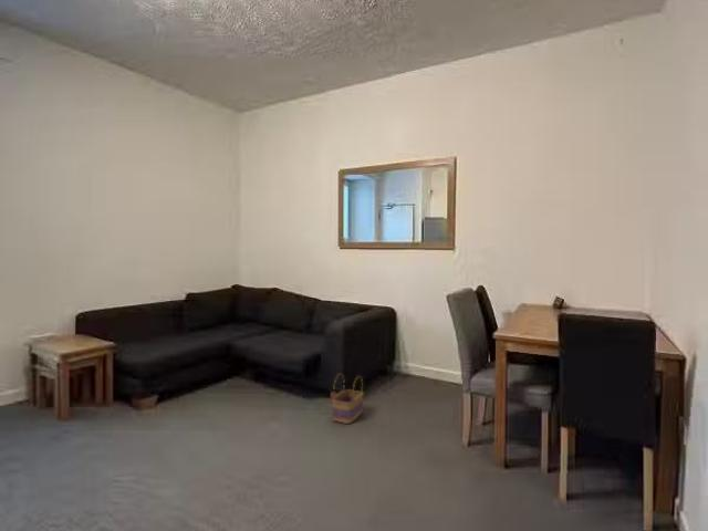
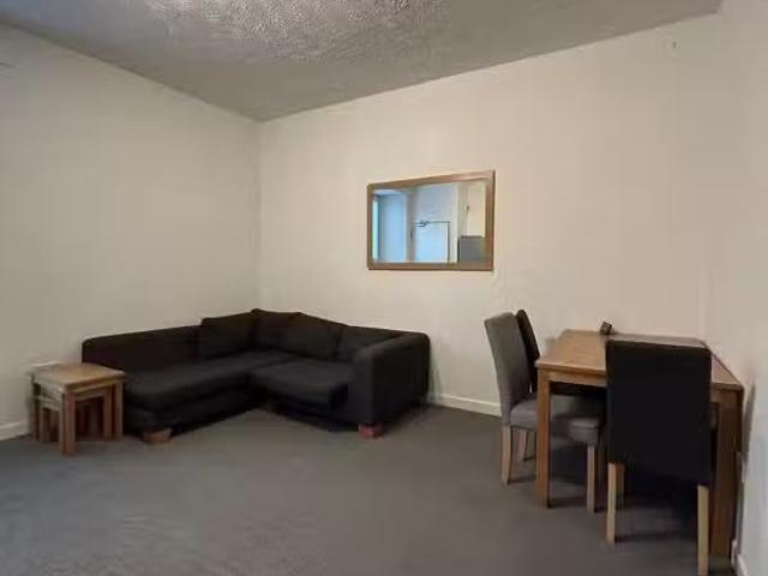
- basket [331,373,365,425]
